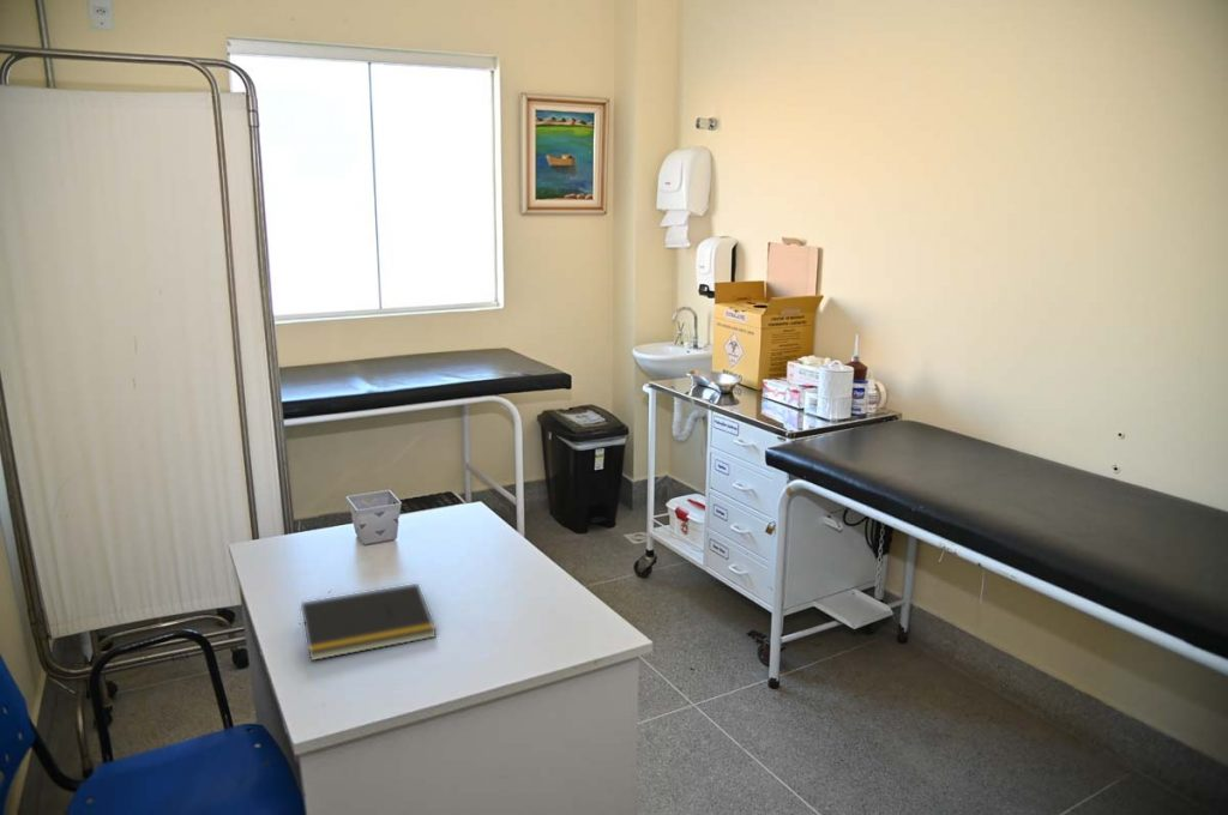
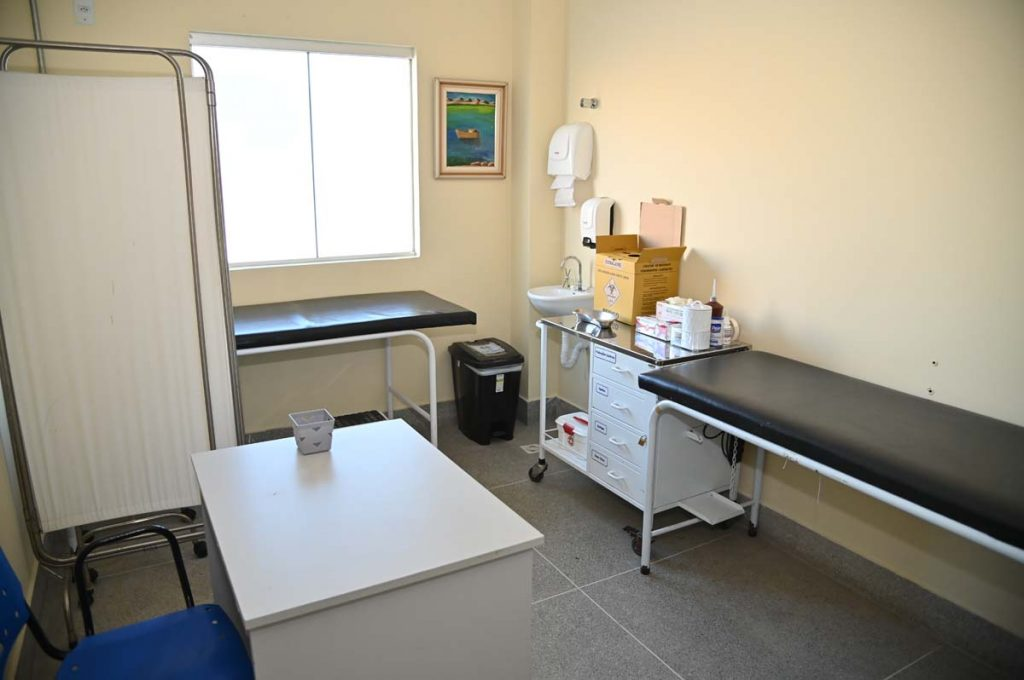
- notepad [299,582,438,662]
